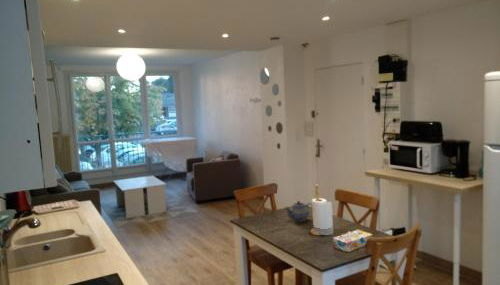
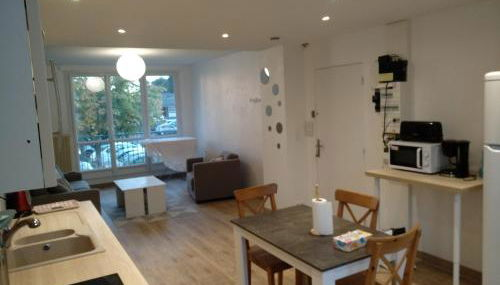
- teapot [284,200,313,222]
